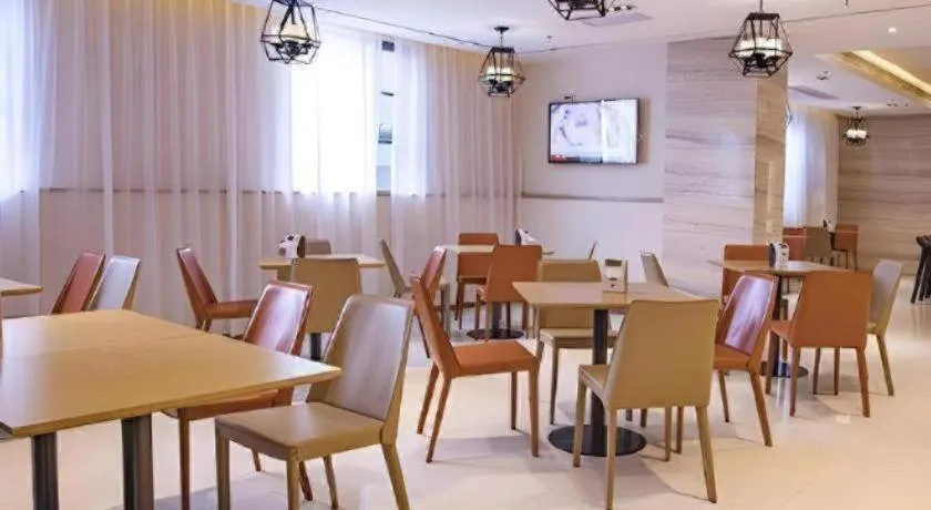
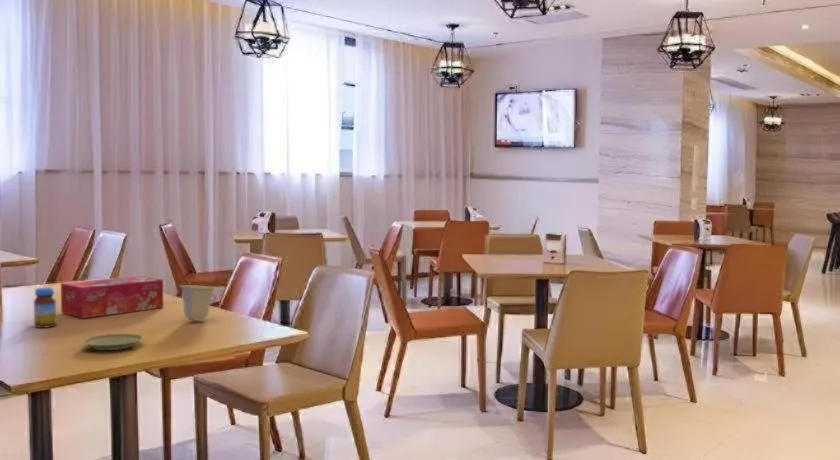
+ tissue box [60,275,164,319]
+ cup [178,284,218,321]
+ plate [81,333,144,351]
+ jar [33,286,57,329]
